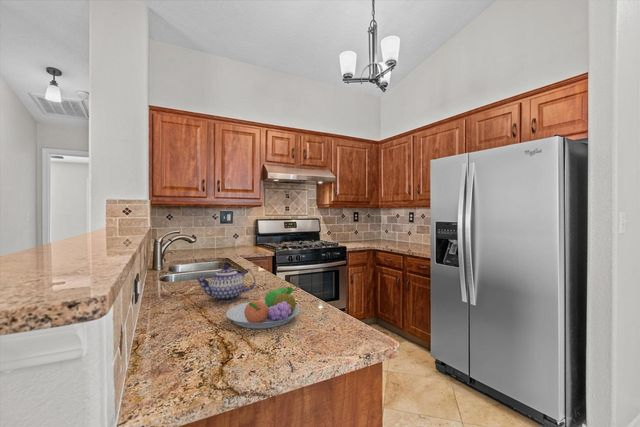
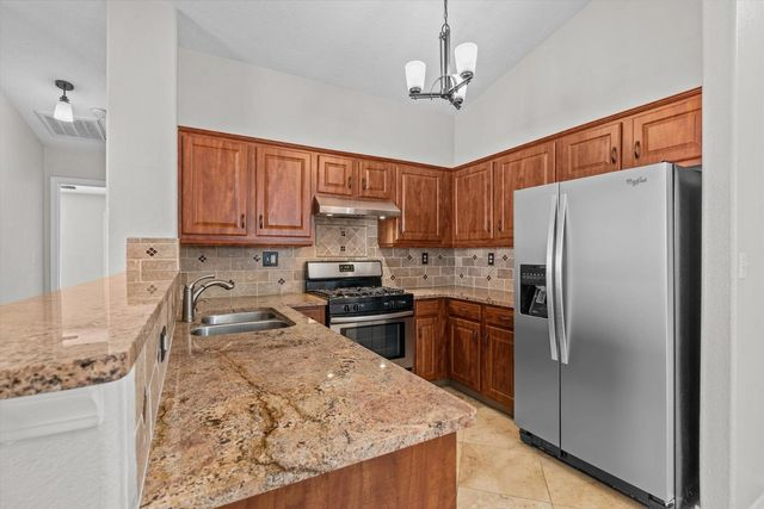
- fruit bowl [225,286,301,329]
- teapot [196,264,257,303]
